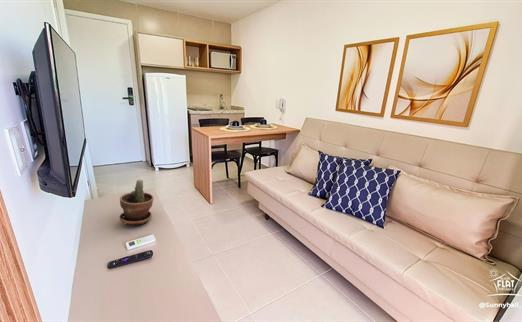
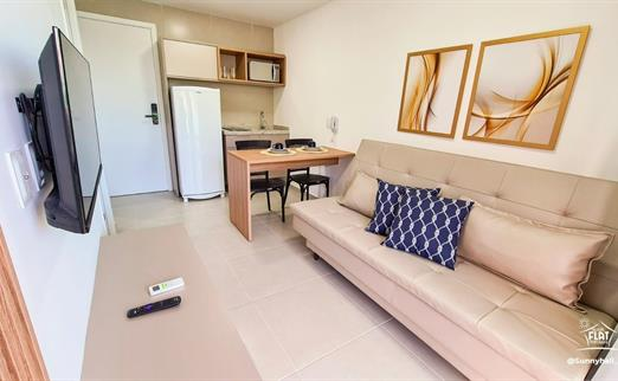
- potted plant [118,179,154,226]
